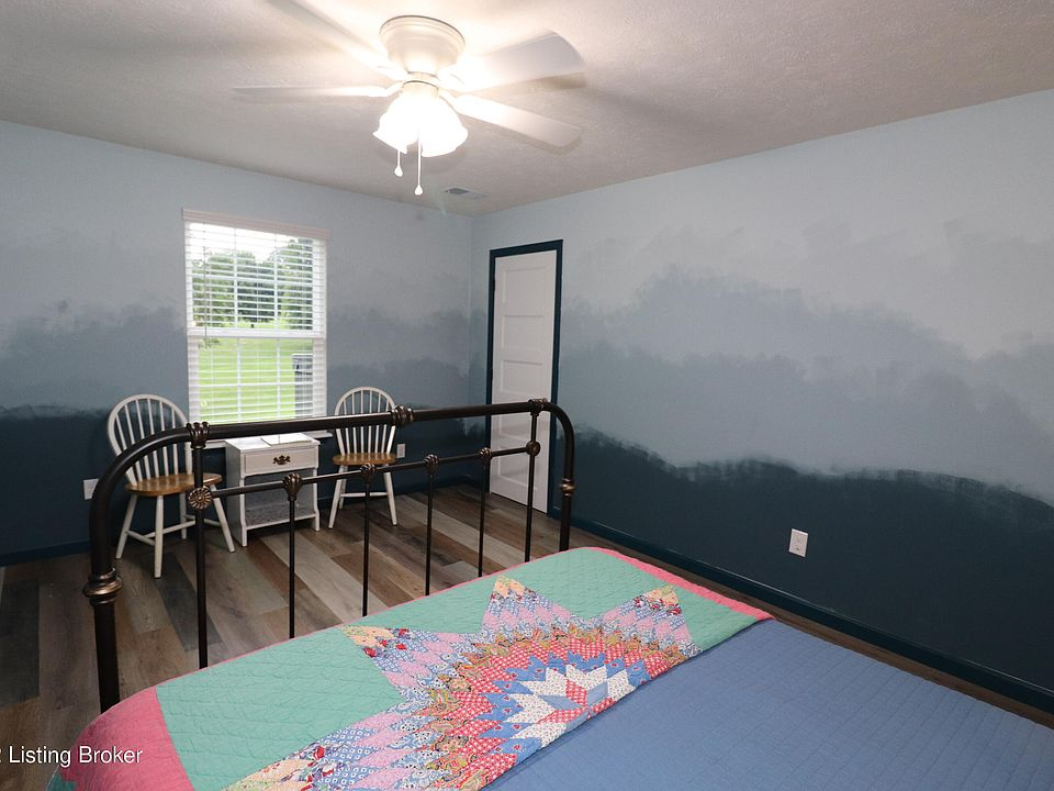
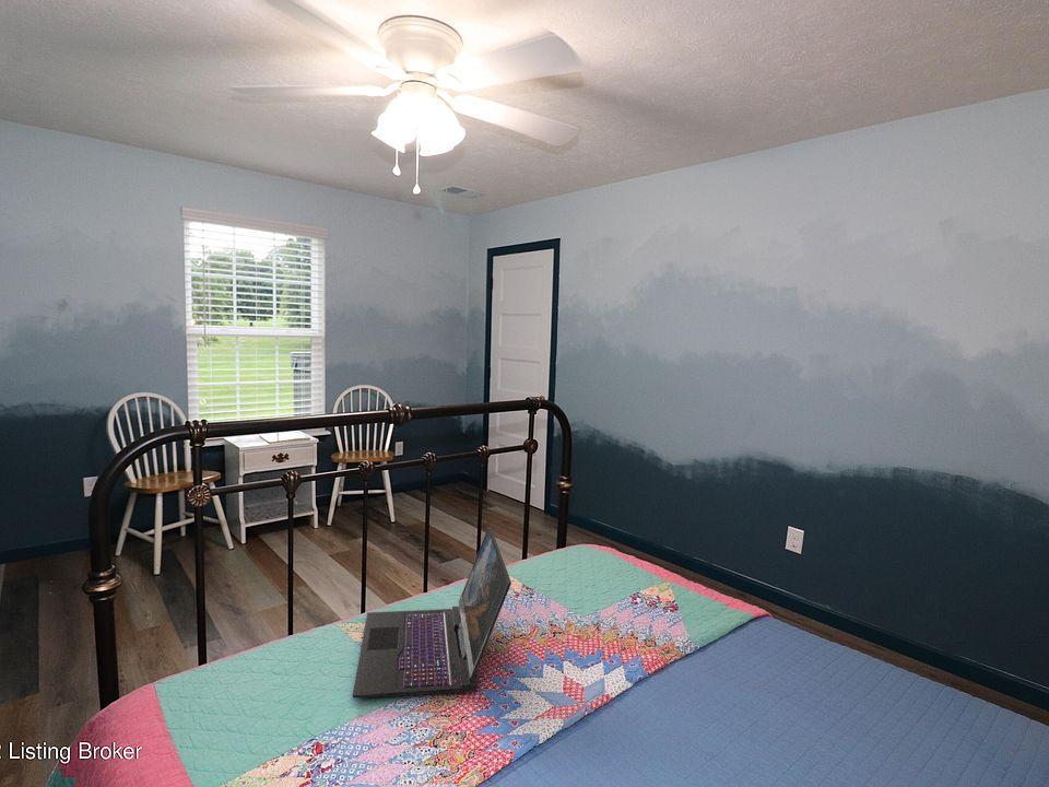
+ laptop [352,526,512,700]
